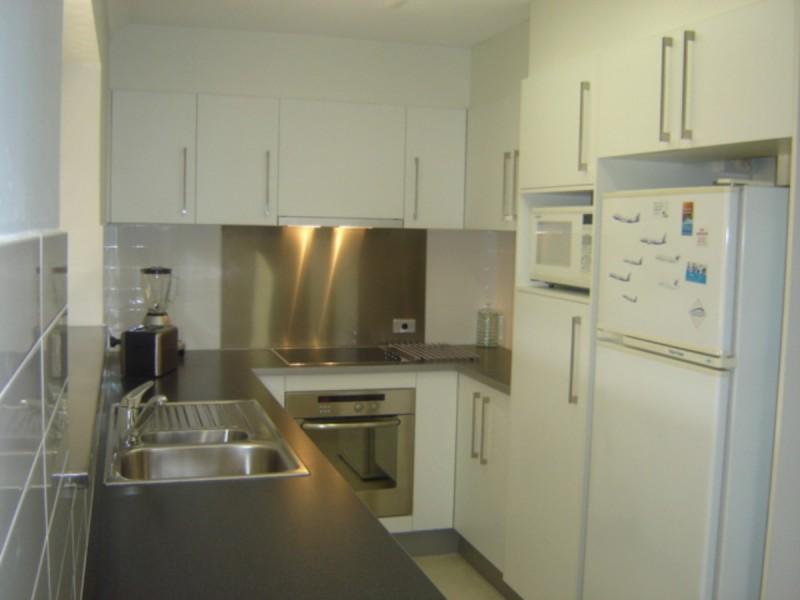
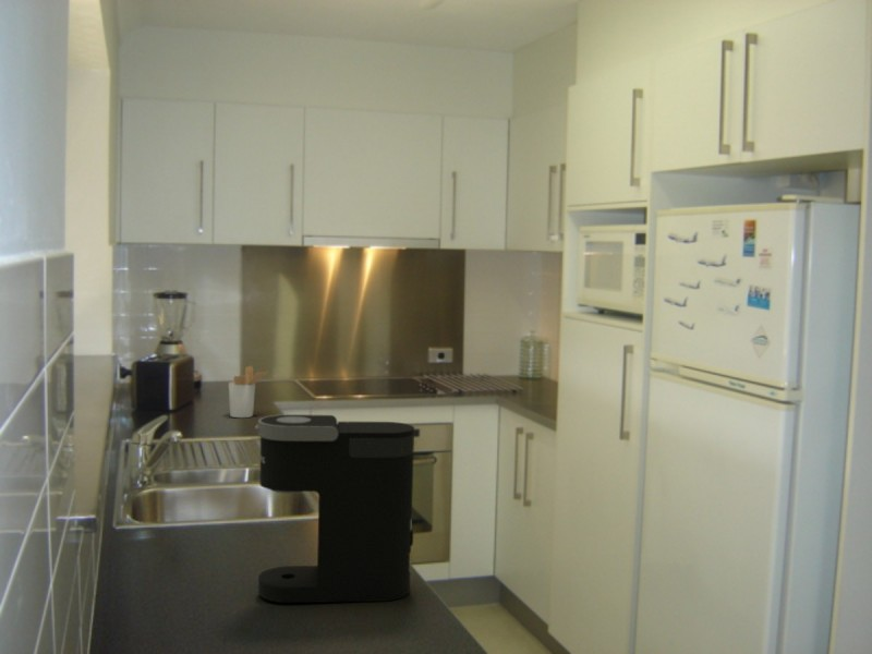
+ utensil holder [228,365,270,419]
+ coffee maker [254,413,415,604]
